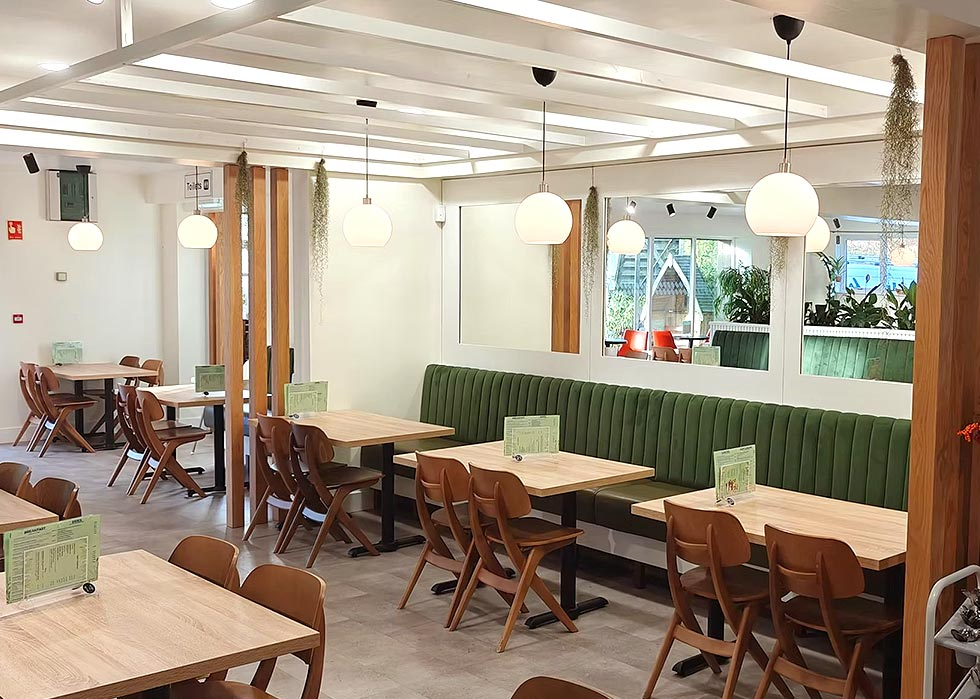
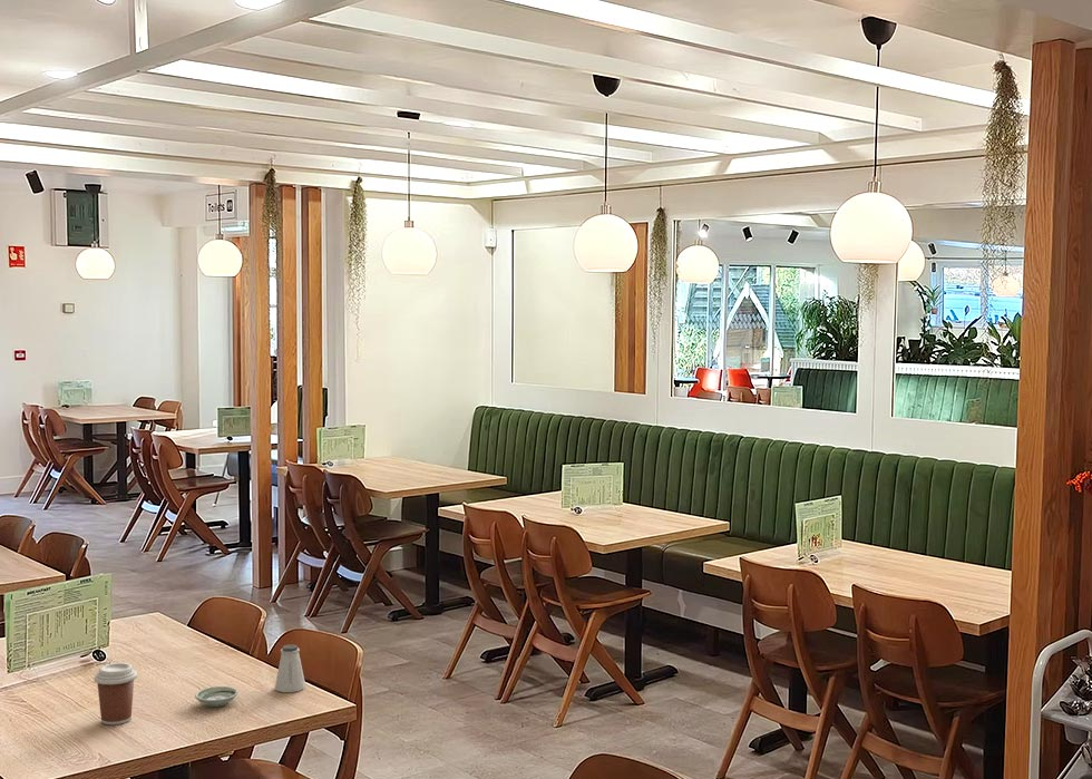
+ saucer [194,685,240,708]
+ coffee cup [94,662,138,726]
+ saltshaker [274,643,306,693]
